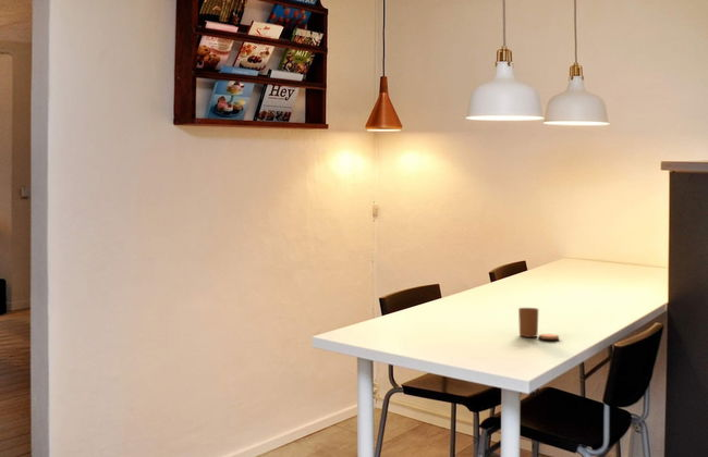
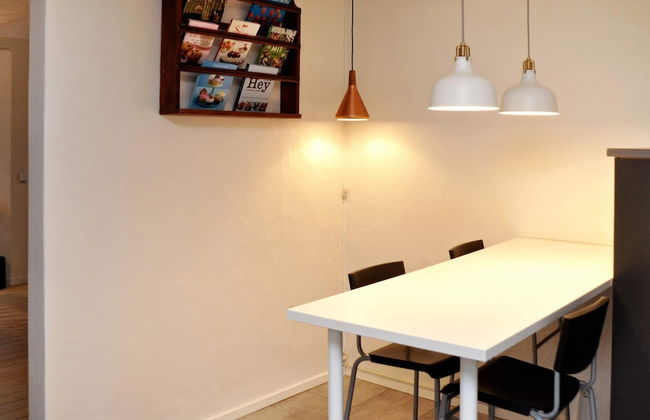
- candle [517,307,560,341]
